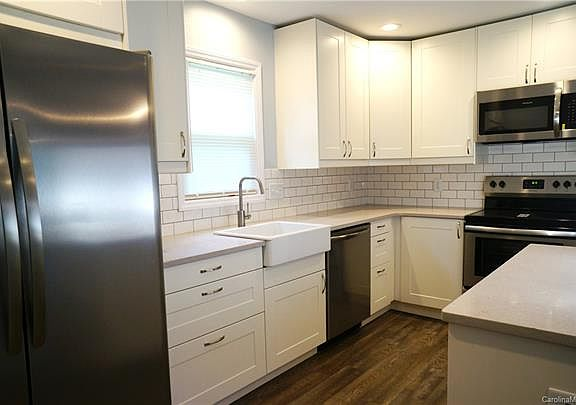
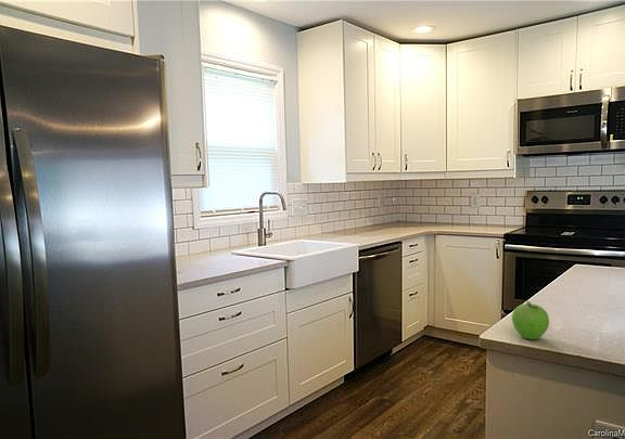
+ fruit [511,299,550,340]
